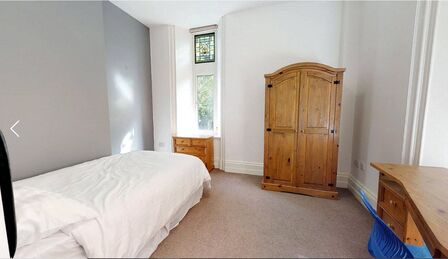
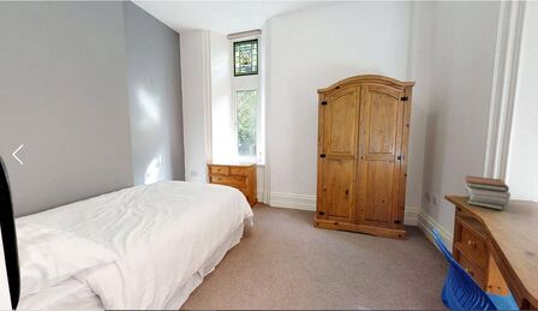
+ book stack [464,175,512,211]
